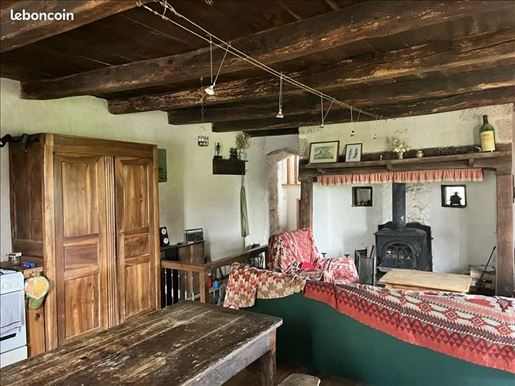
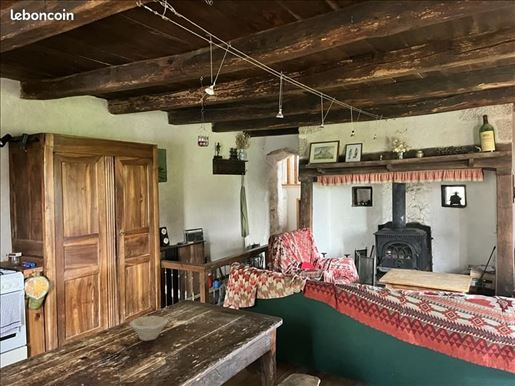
+ bowl [128,315,168,342]
